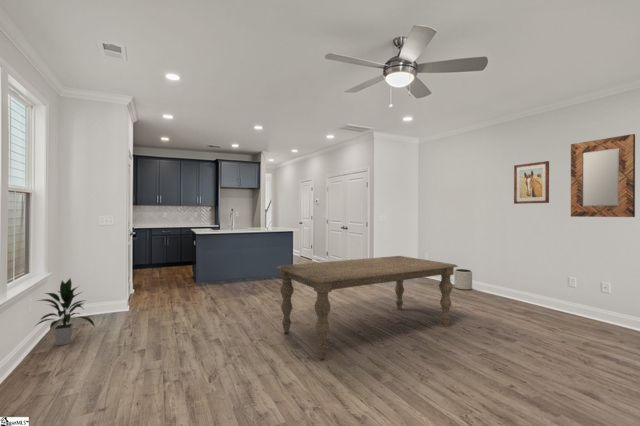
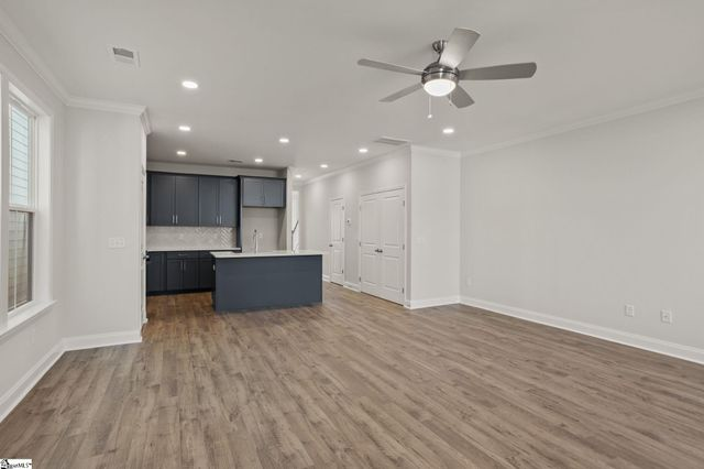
- dining table [275,255,459,360]
- indoor plant [34,277,96,347]
- wall art [513,160,550,205]
- home mirror [570,133,636,218]
- plant pot [454,268,473,291]
